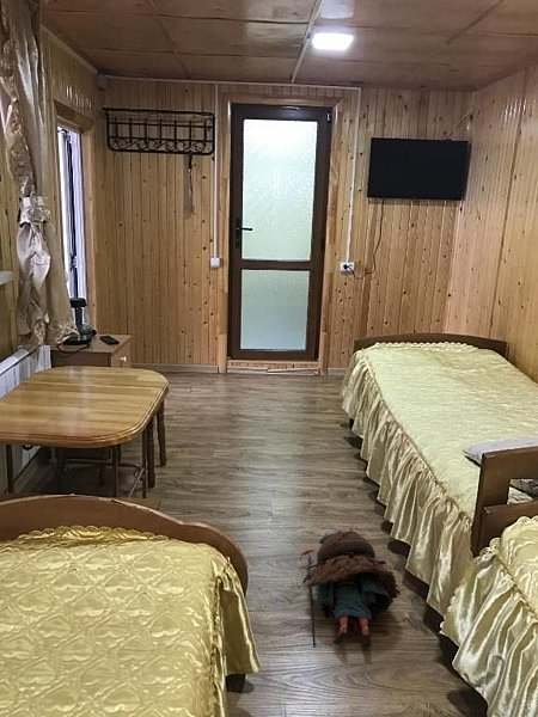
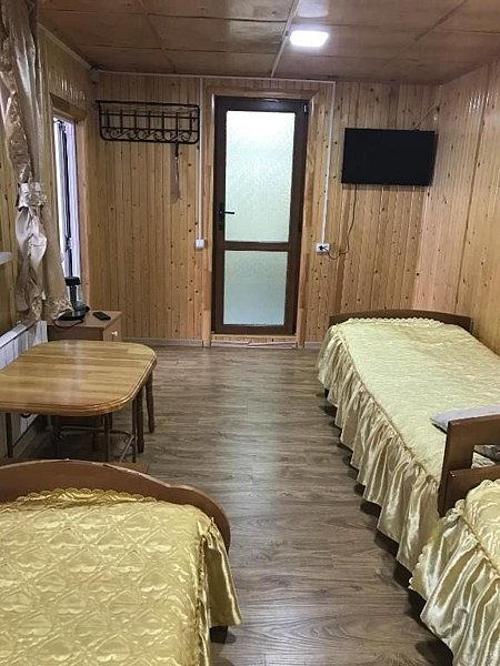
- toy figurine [299,527,402,649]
